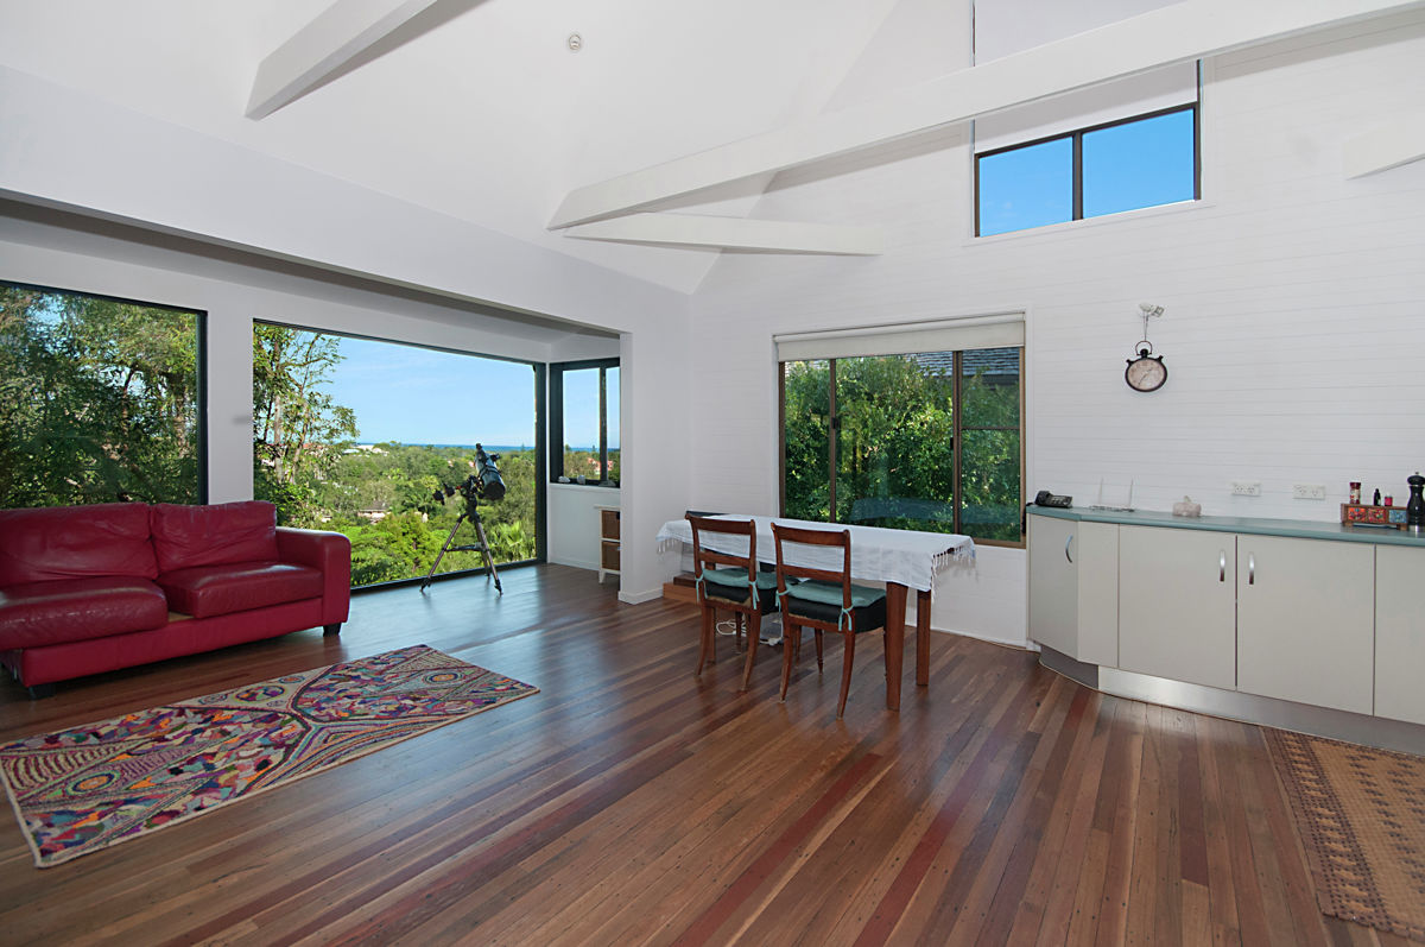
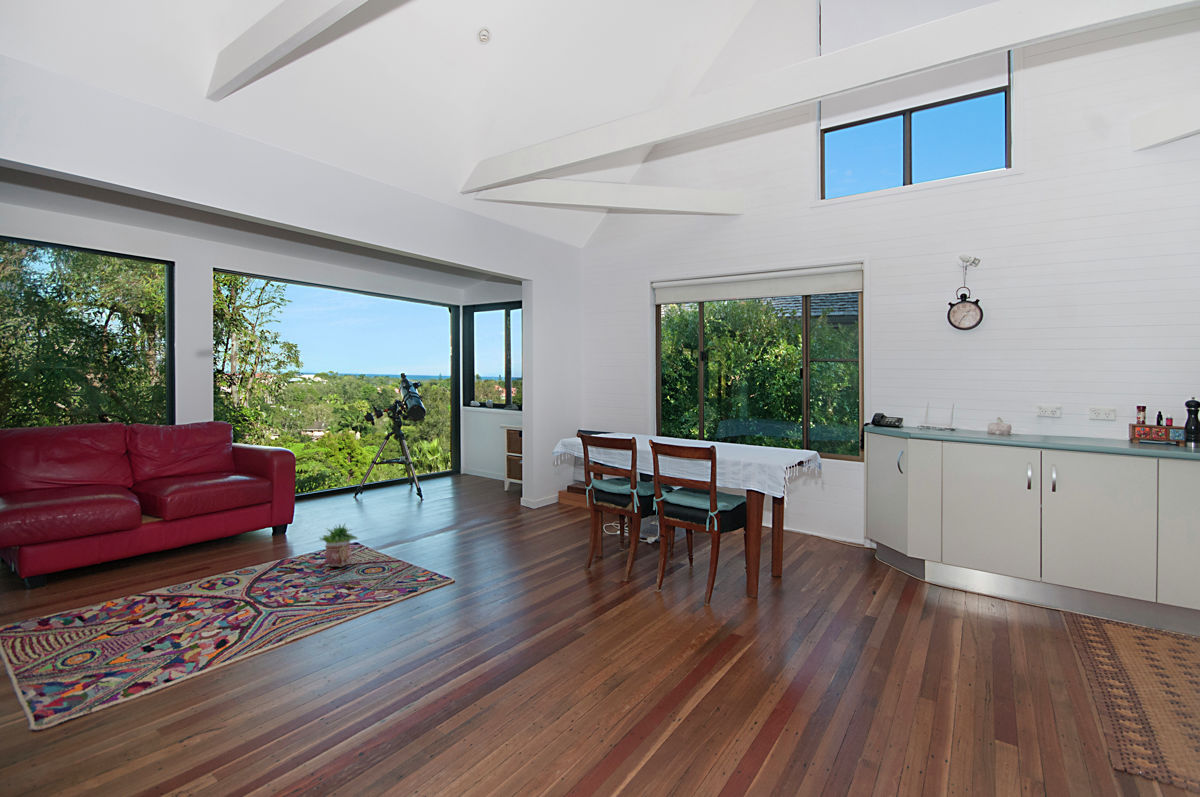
+ potted plant [318,522,359,568]
